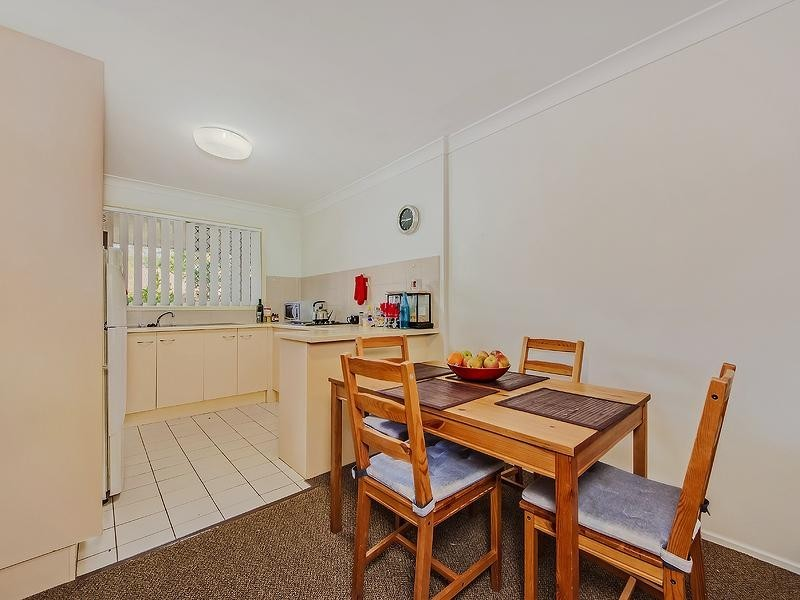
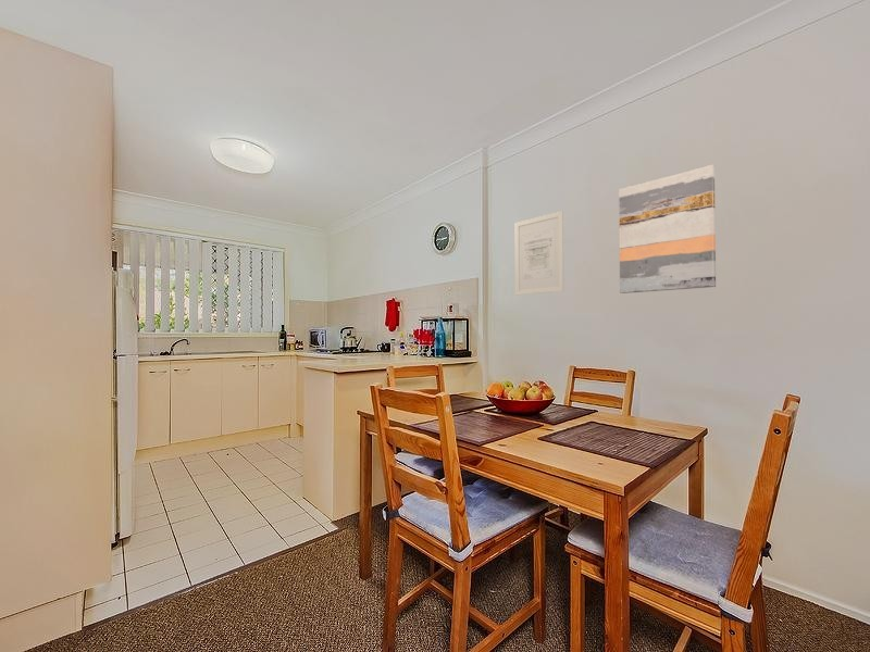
+ wall art [514,211,564,297]
+ wall art [618,163,717,294]
